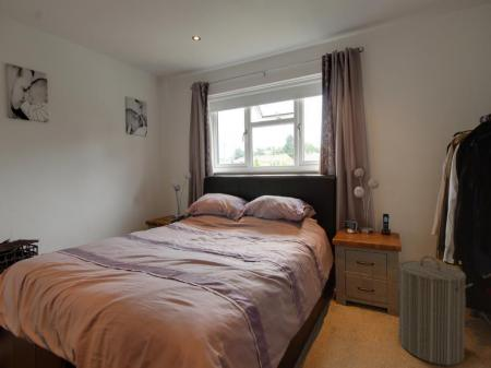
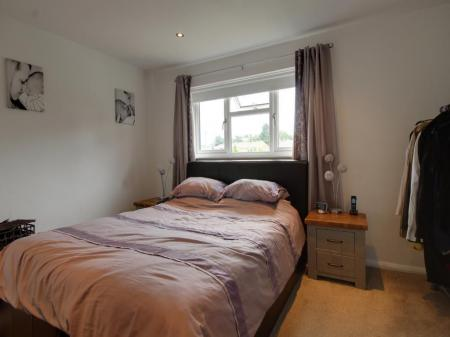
- laundry hamper [396,254,474,367]
